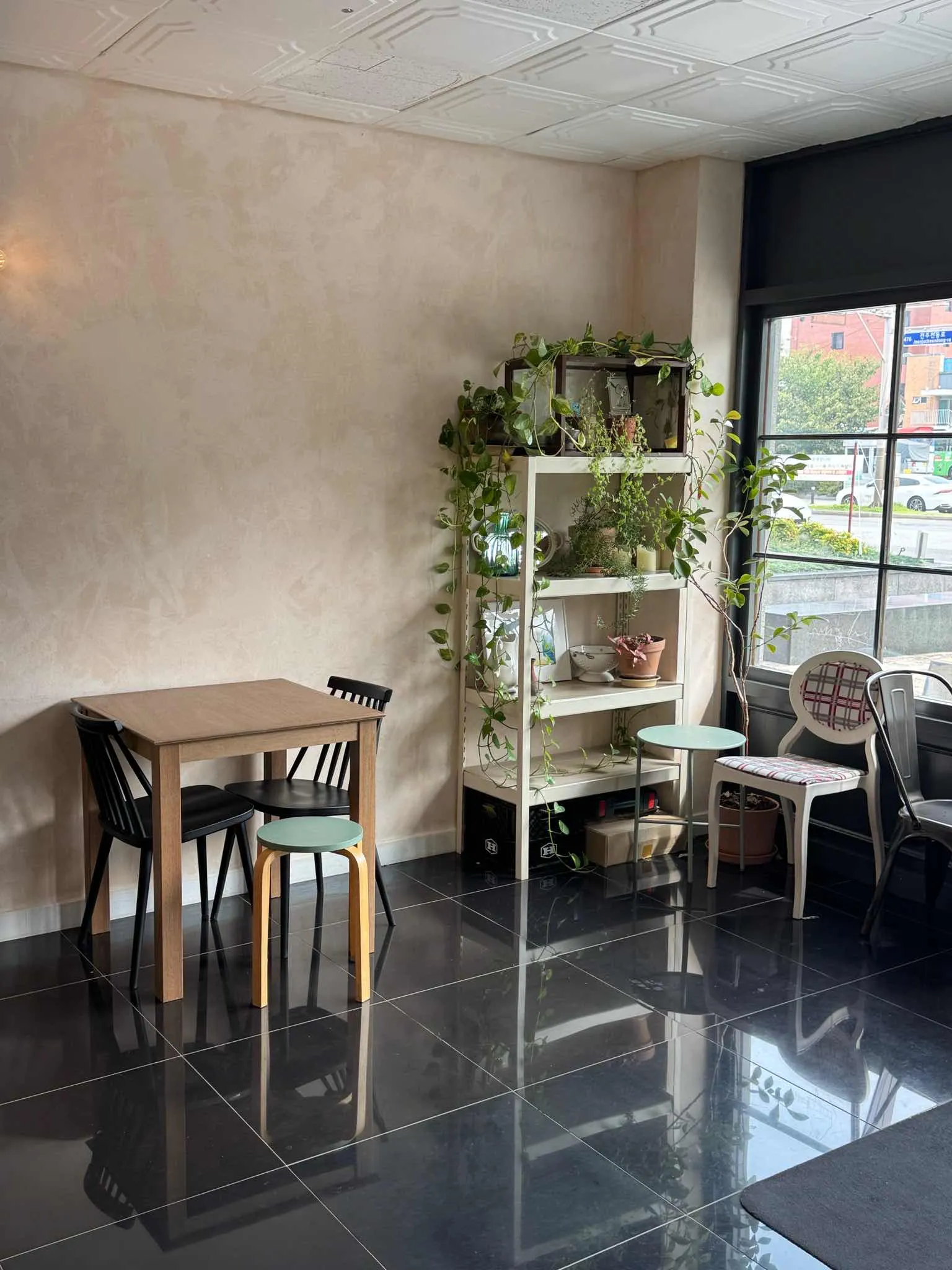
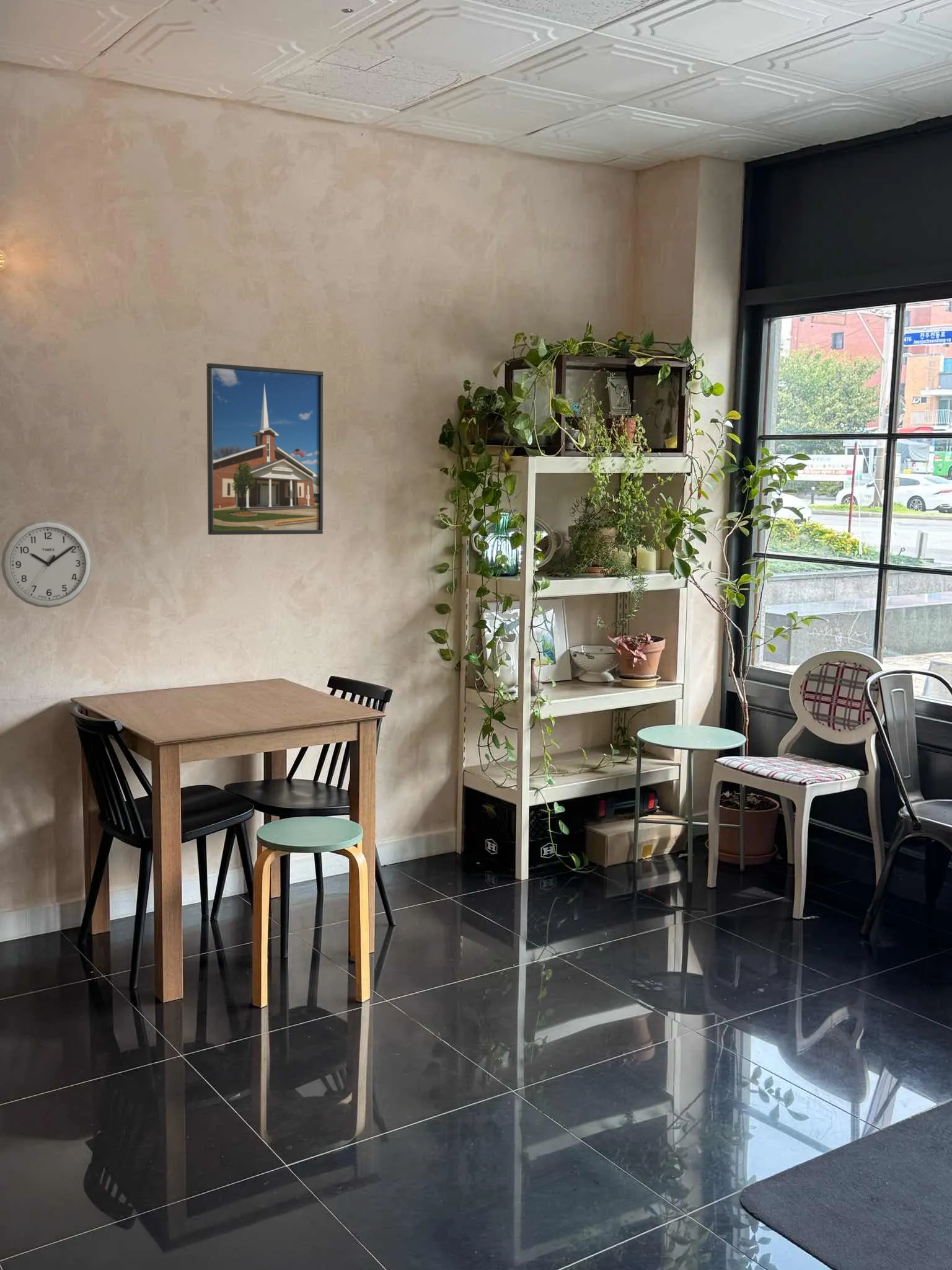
+ wall clock [1,519,93,608]
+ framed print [206,363,324,535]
